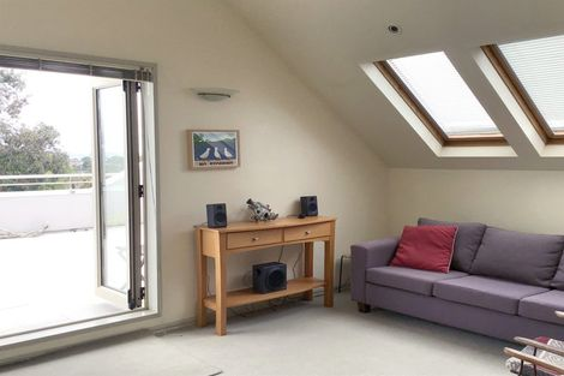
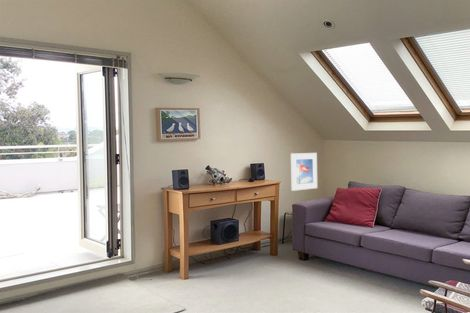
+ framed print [290,152,318,192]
